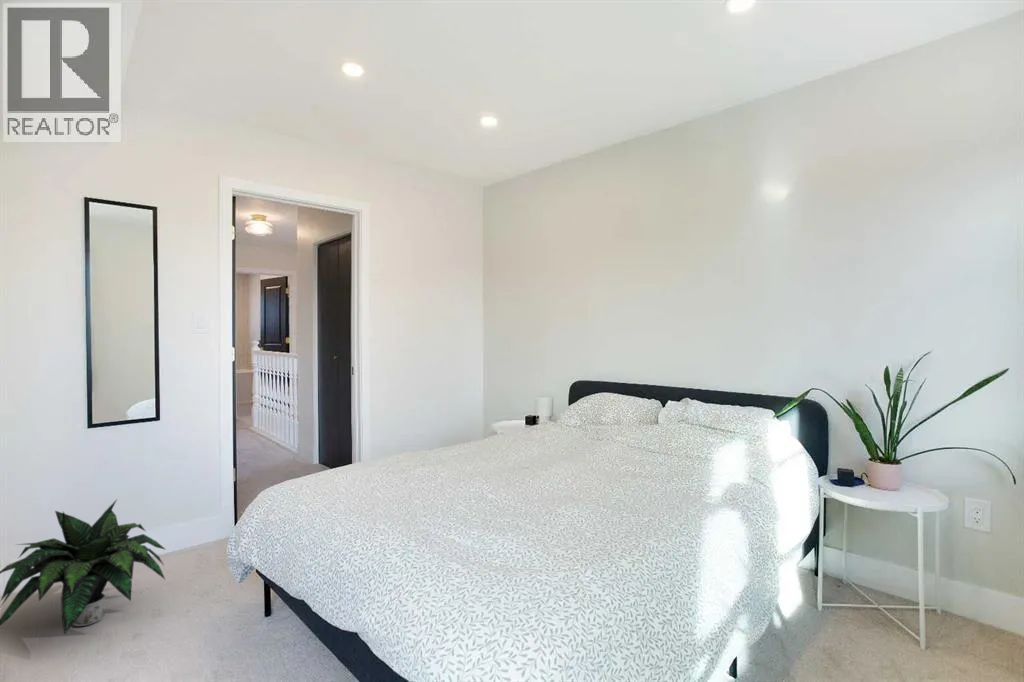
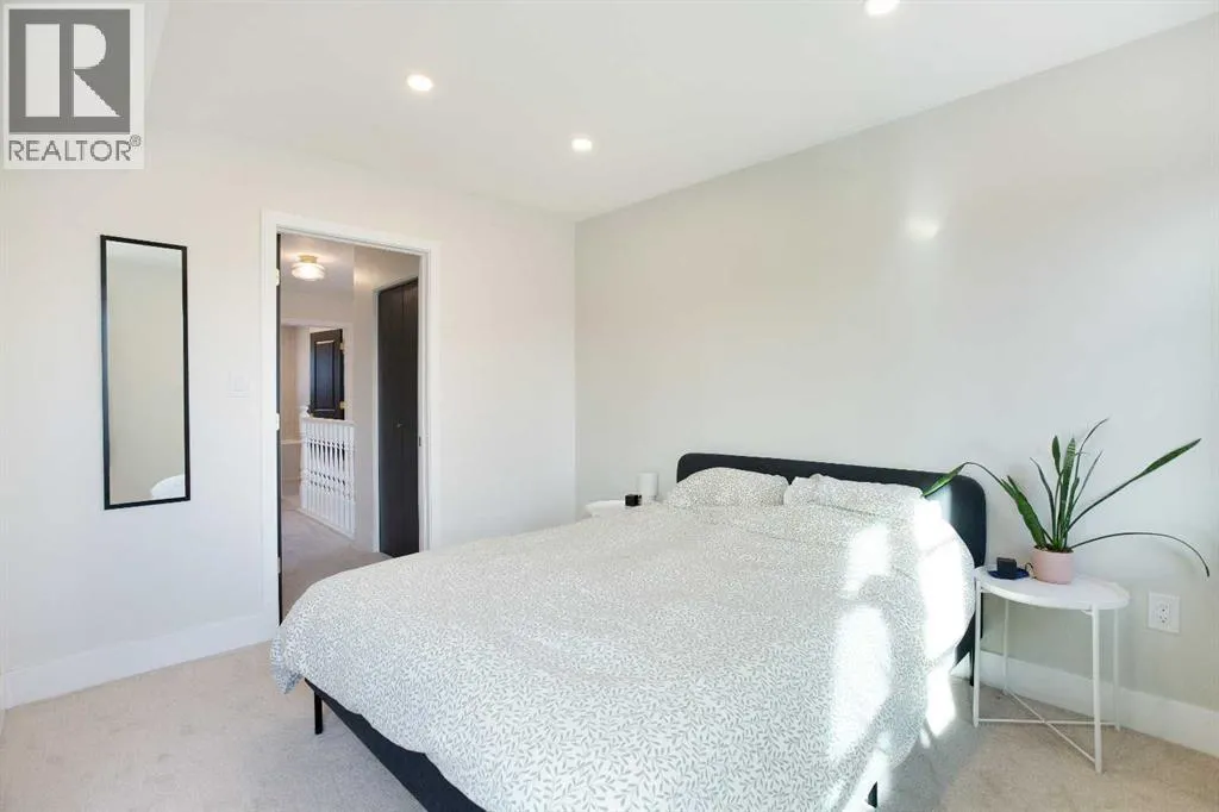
- potted plant [0,497,167,636]
